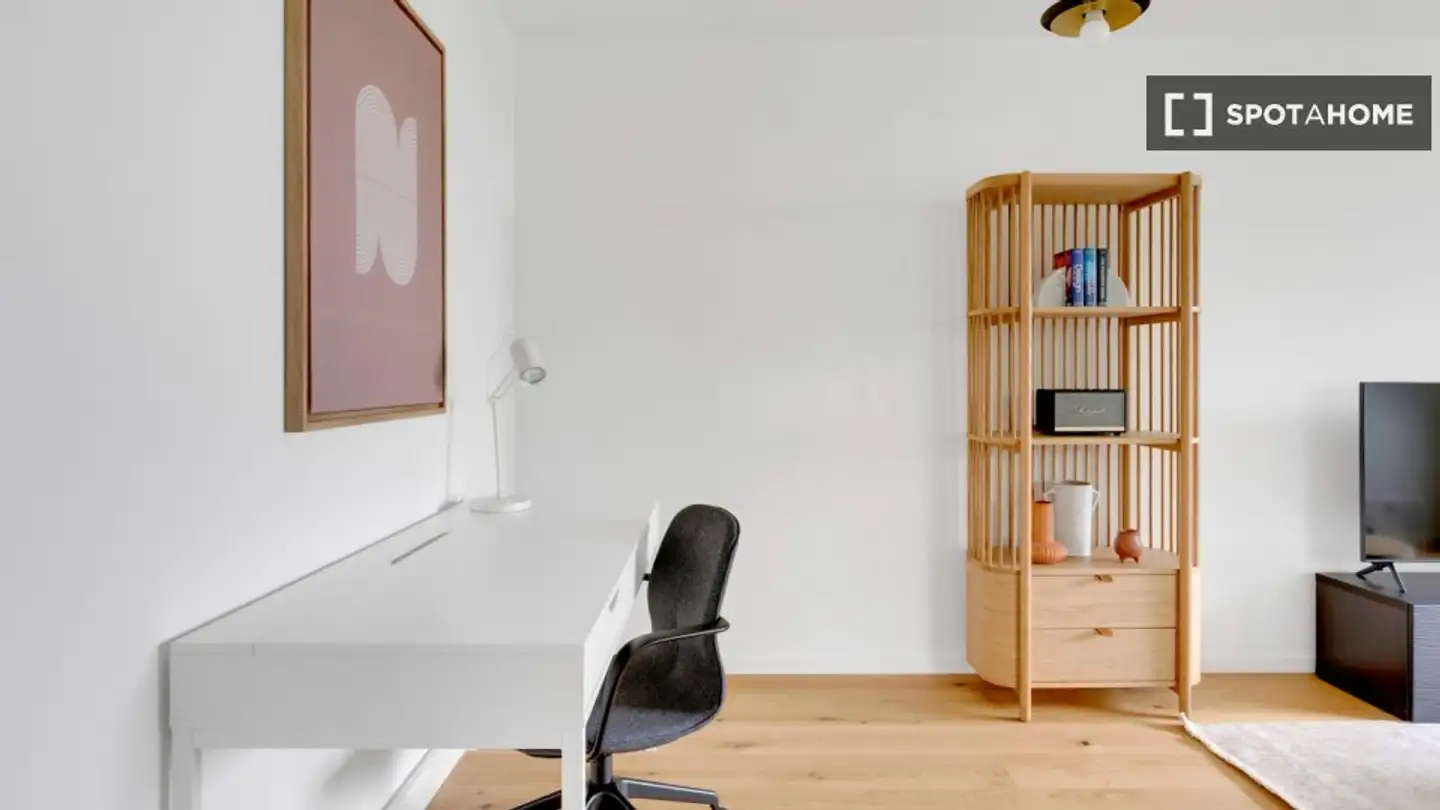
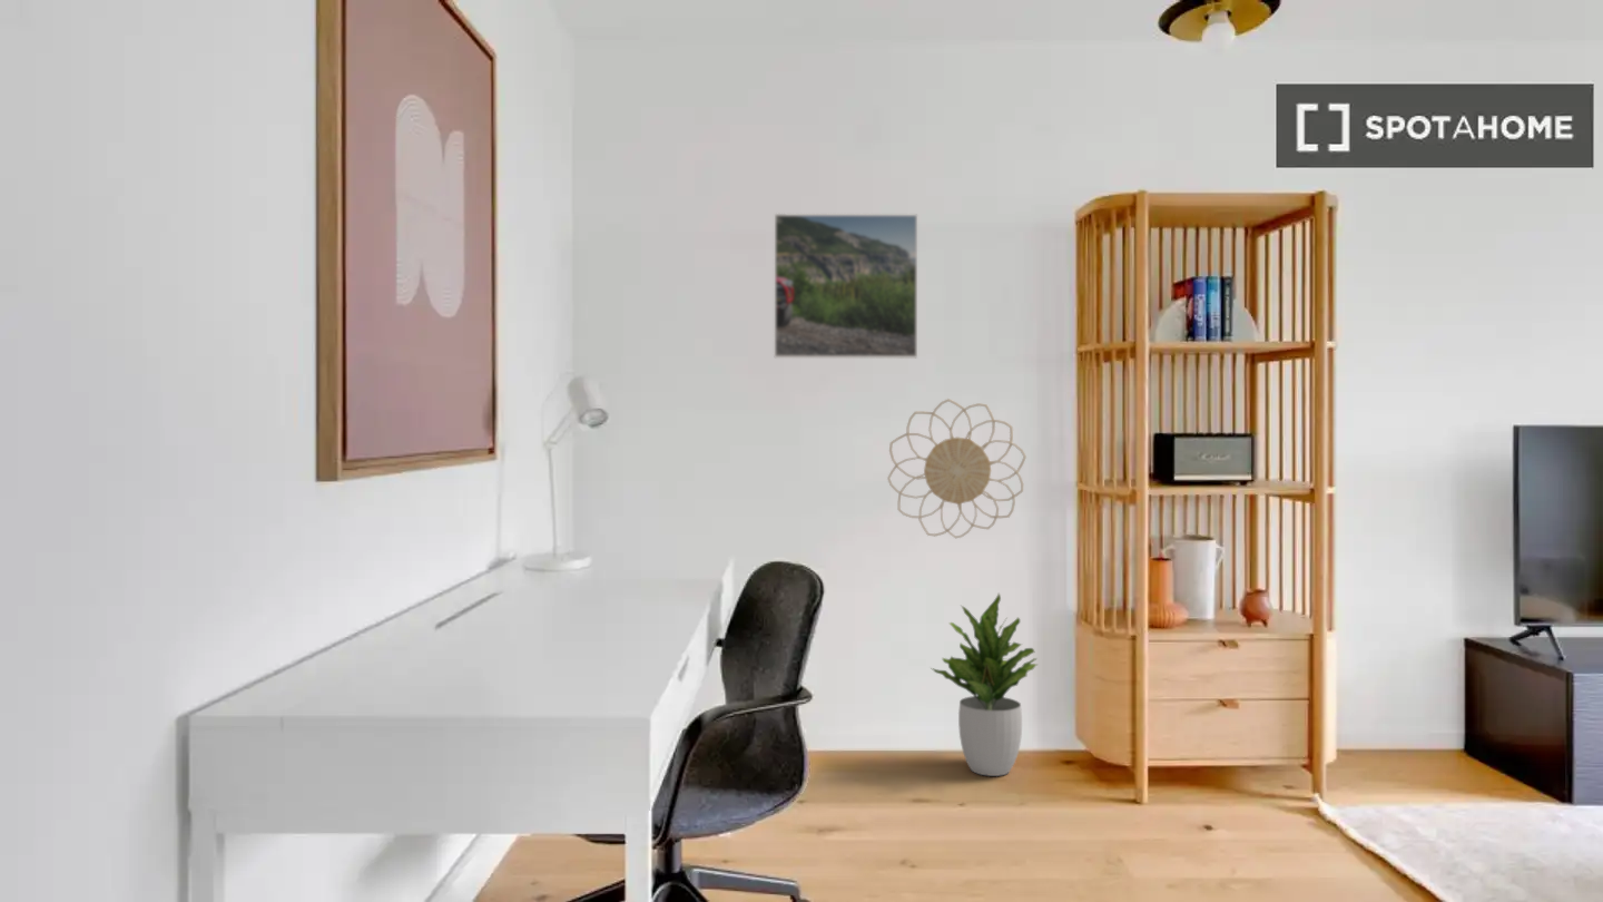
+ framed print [774,213,918,359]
+ potted plant [928,592,1039,777]
+ decorative wall piece [886,398,1027,539]
